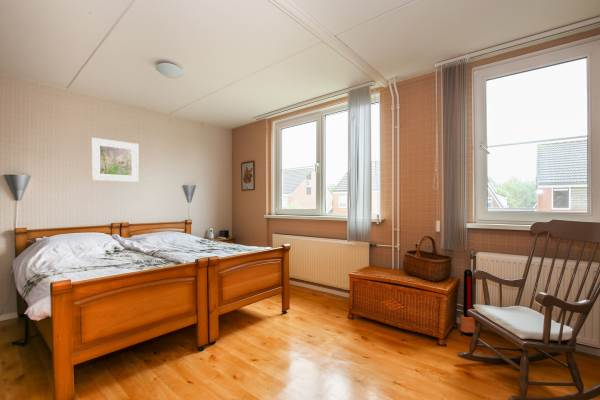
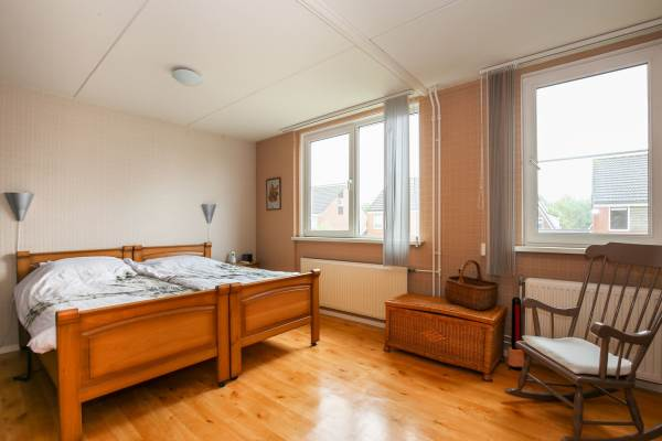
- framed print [91,137,140,183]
